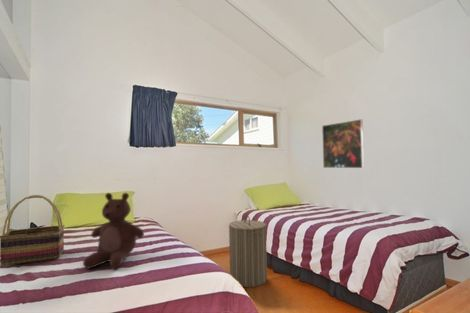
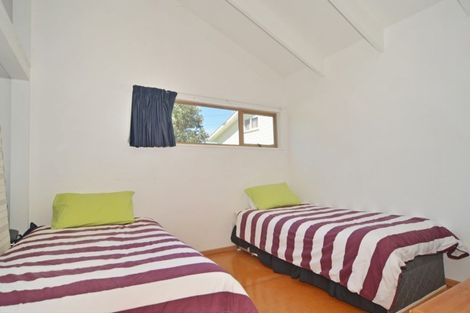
- woven basket [0,194,65,267]
- laundry hamper [228,214,268,288]
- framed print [321,118,365,169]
- teddy bear [82,192,145,270]
